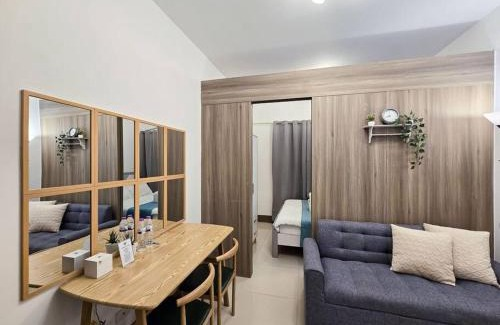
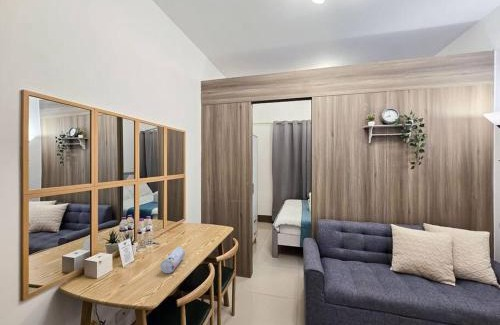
+ pencil case [160,246,186,274]
